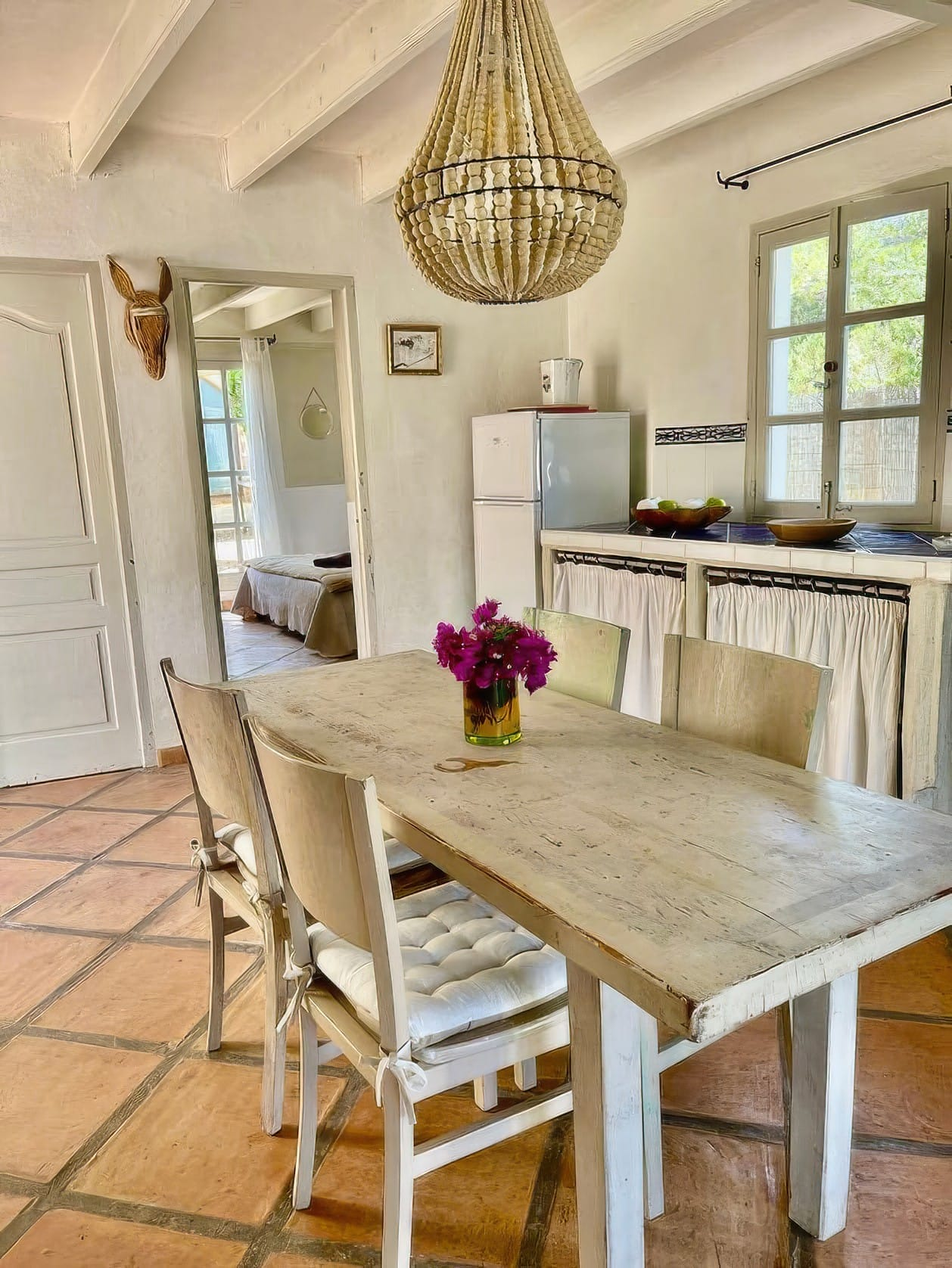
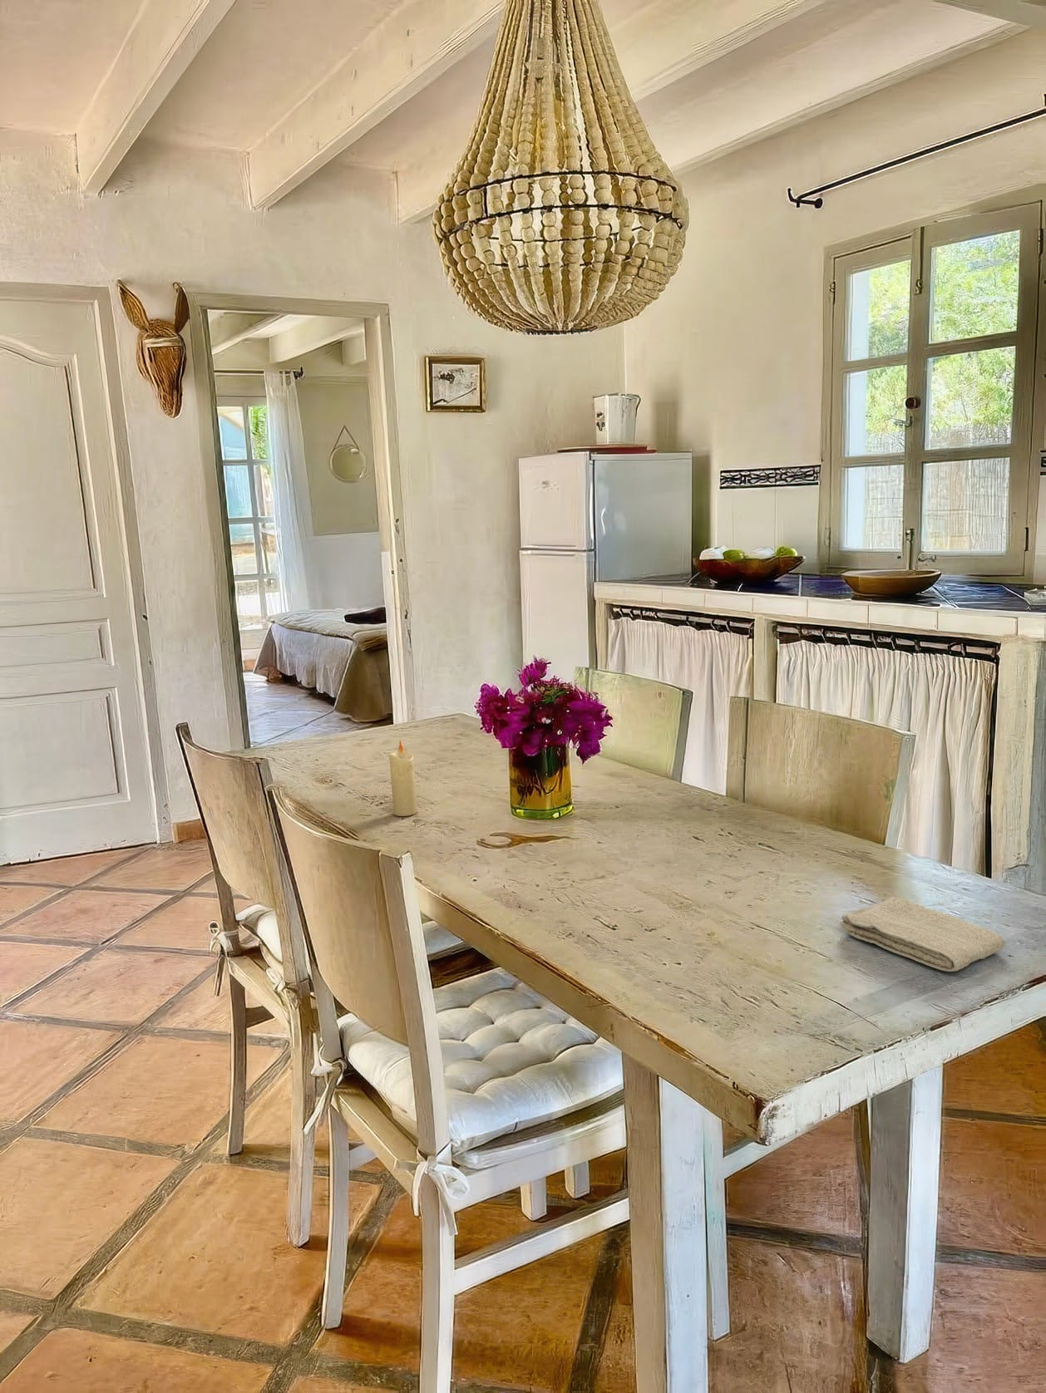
+ washcloth [839,896,1006,972]
+ candle [388,739,418,817]
